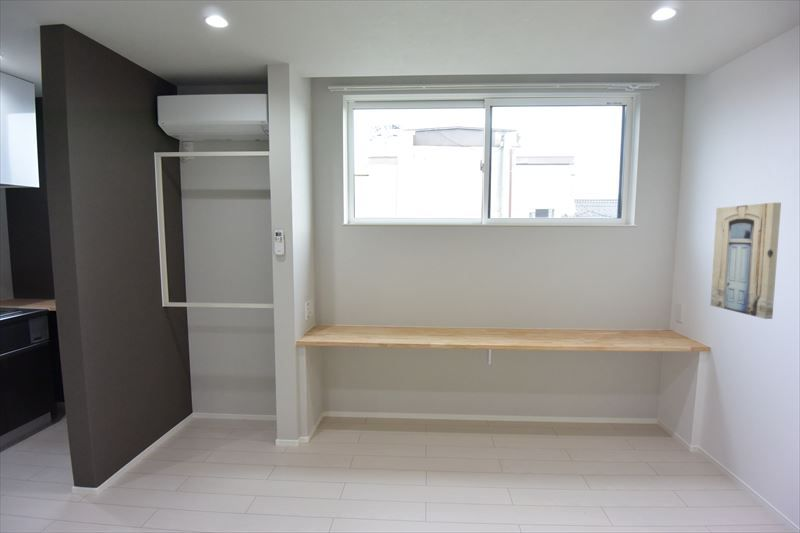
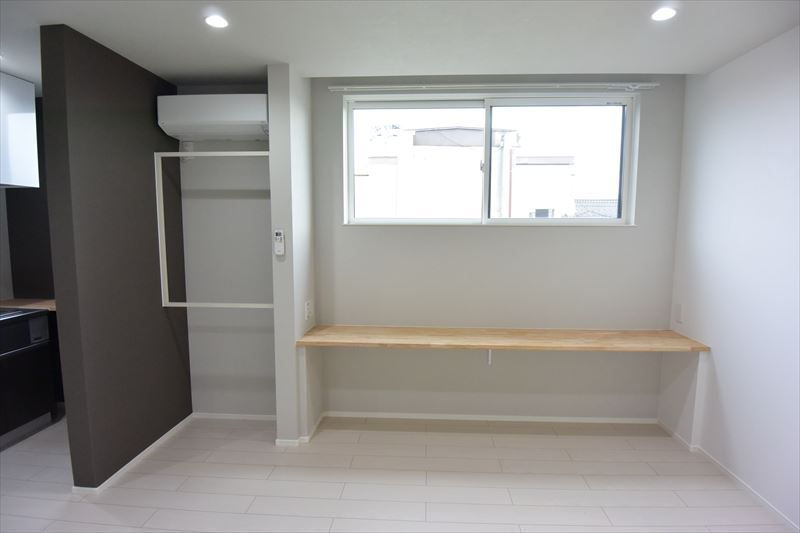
- wall art [710,202,782,320]
